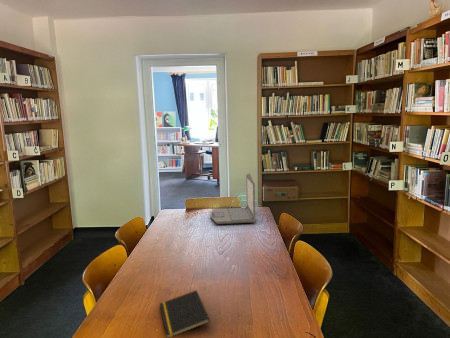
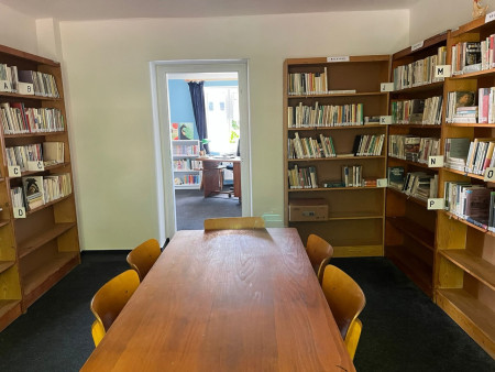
- laptop [209,173,257,225]
- notepad [159,289,211,338]
